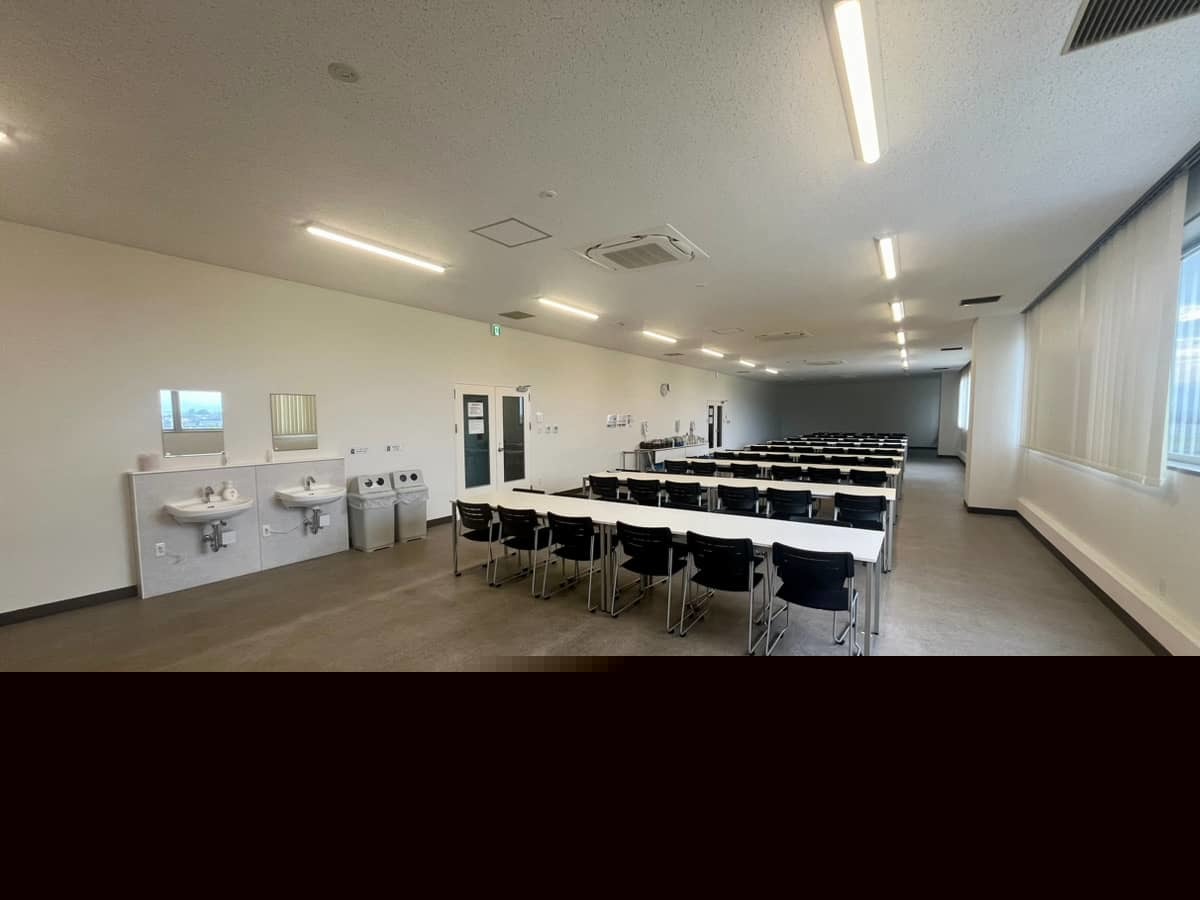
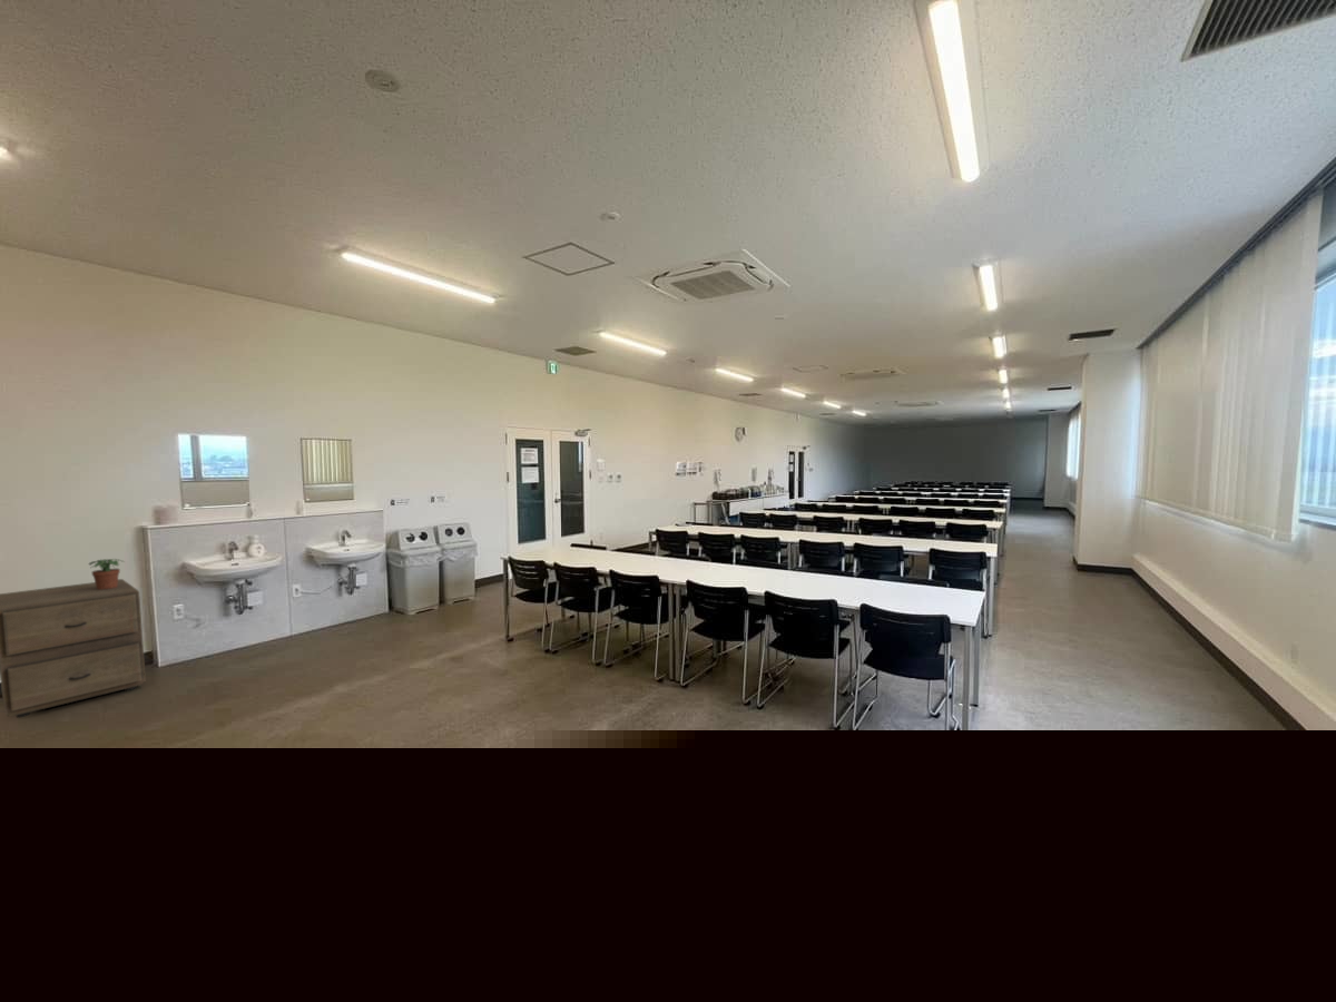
+ potted plant [88,558,126,590]
+ filing cabinet [0,578,147,719]
